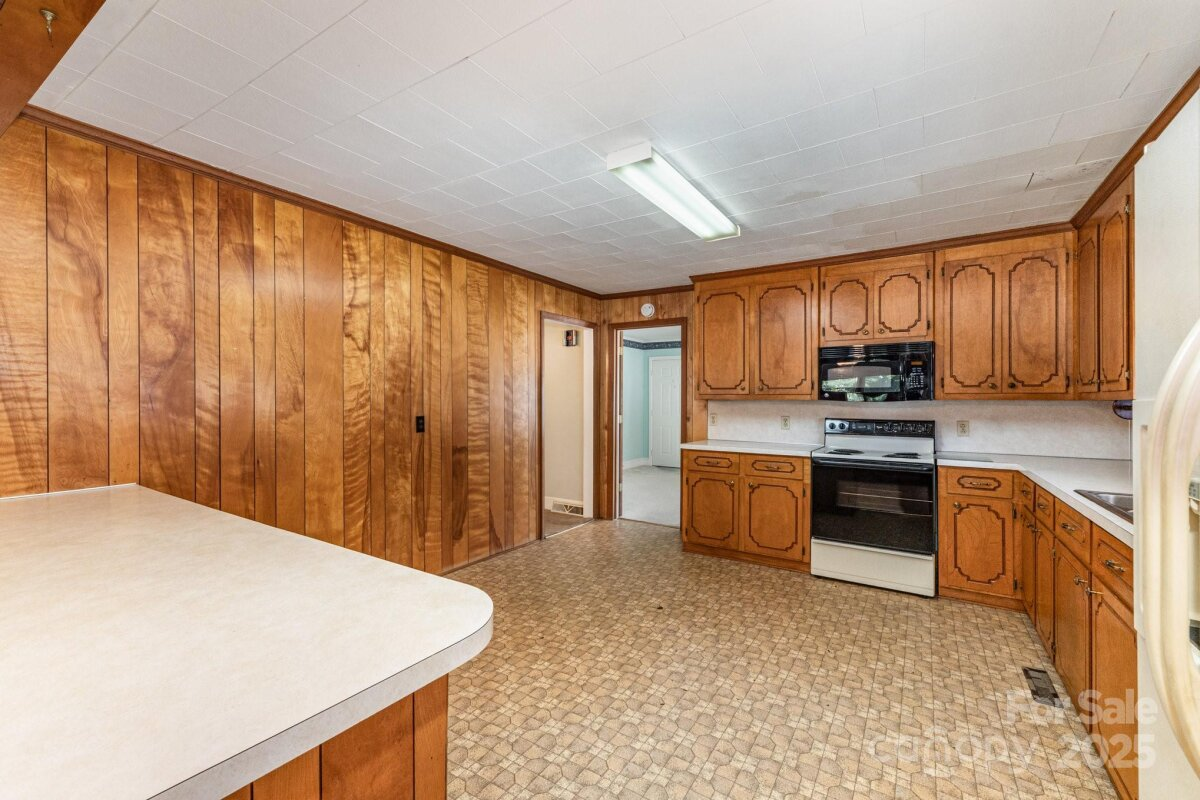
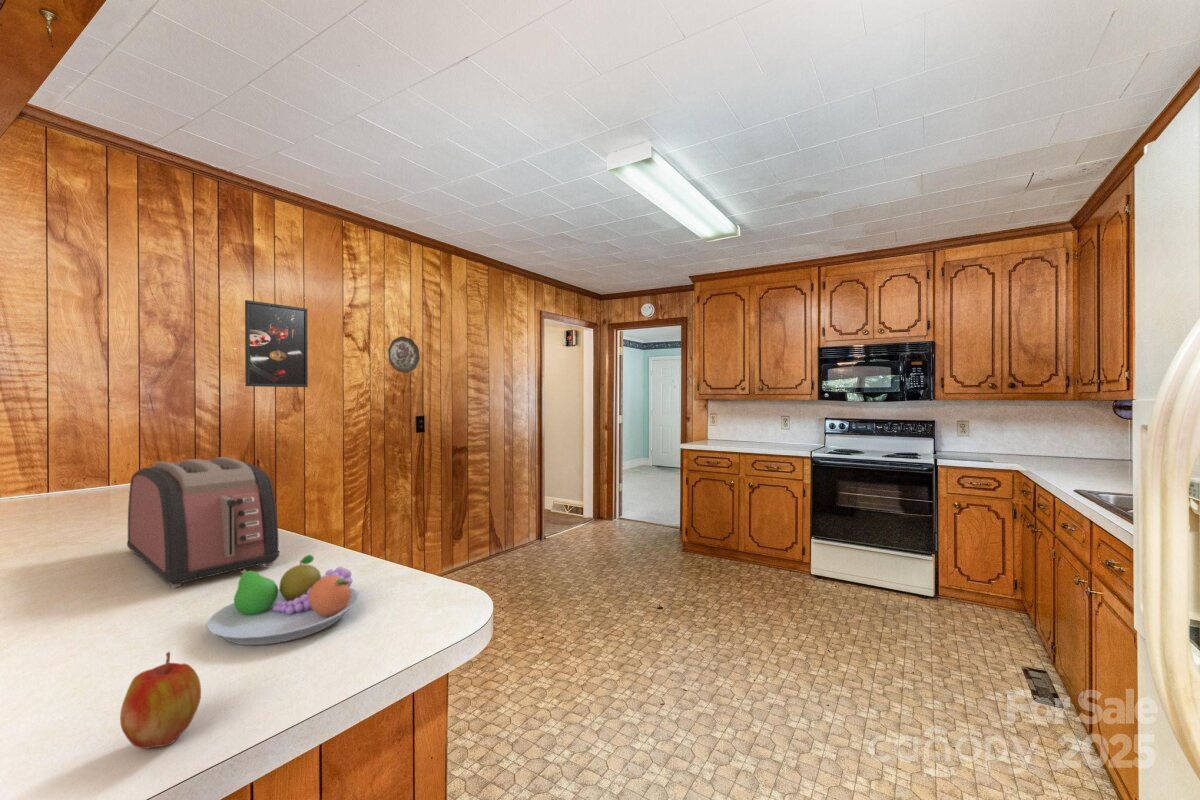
+ fruit bowl [206,554,359,646]
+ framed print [244,299,309,388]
+ apple [119,651,202,750]
+ decorative plate [387,336,421,374]
+ toaster [126,456,281,589]
